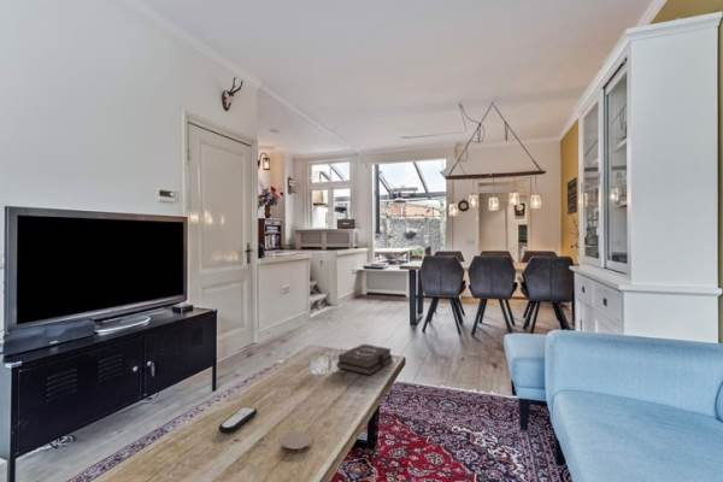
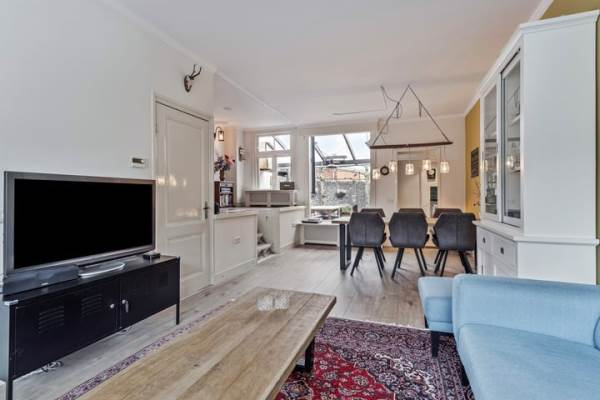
- hardback book [336,343,394,376]
- remote control [218,406,258,434]
- coaster [281,431,313,454]
